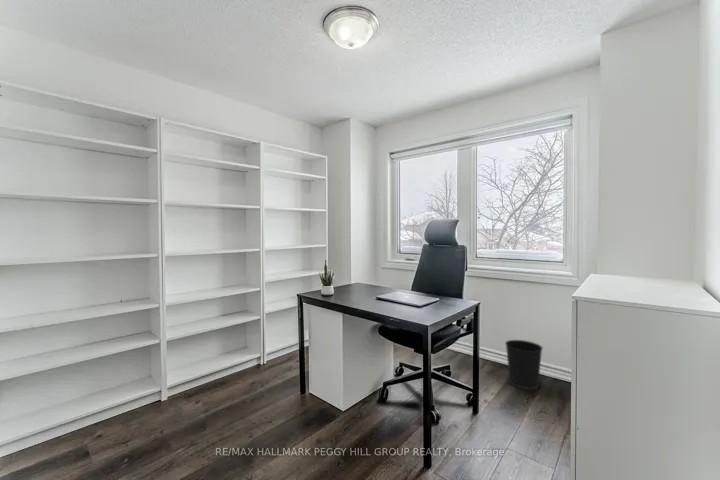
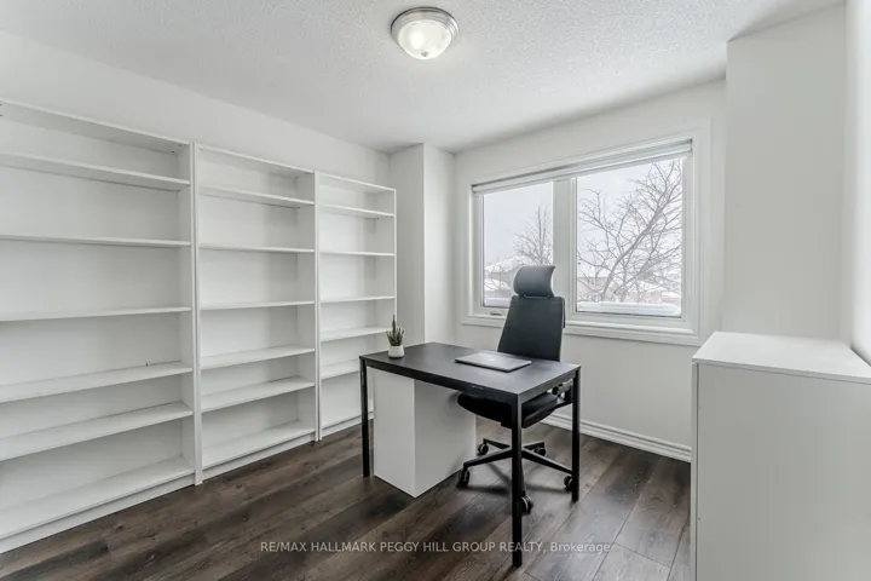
- wastebasket [504,339,544,391]
